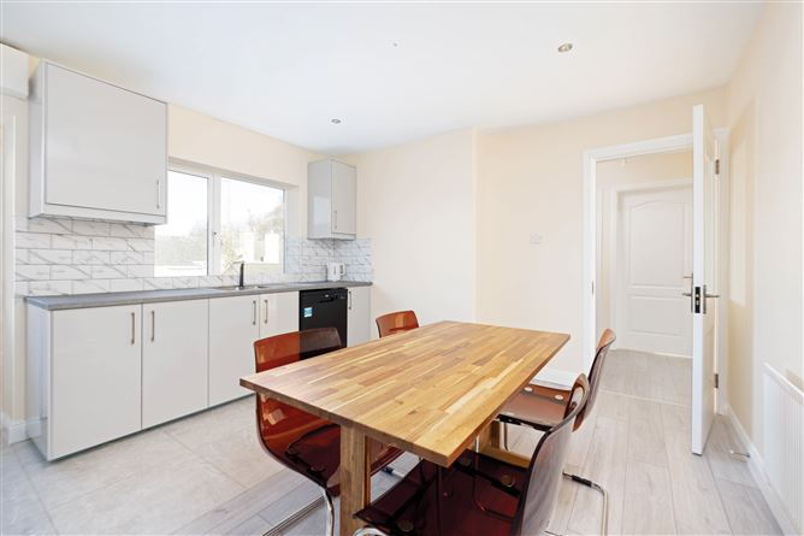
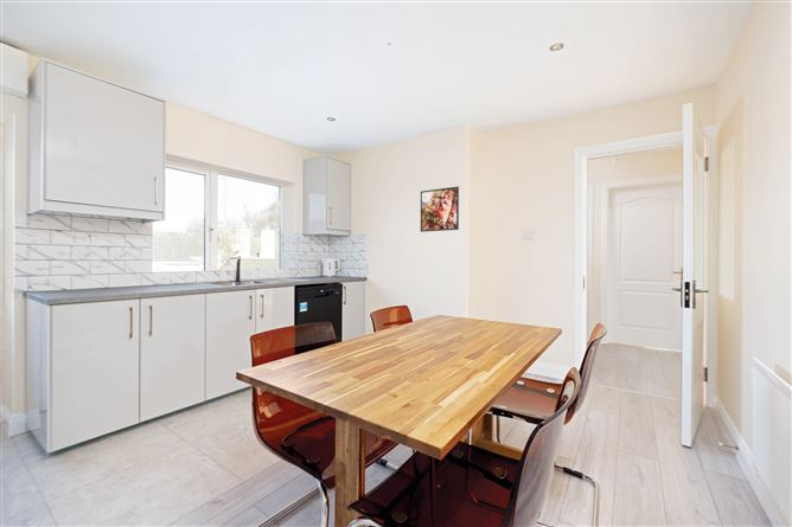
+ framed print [420,186,460,233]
